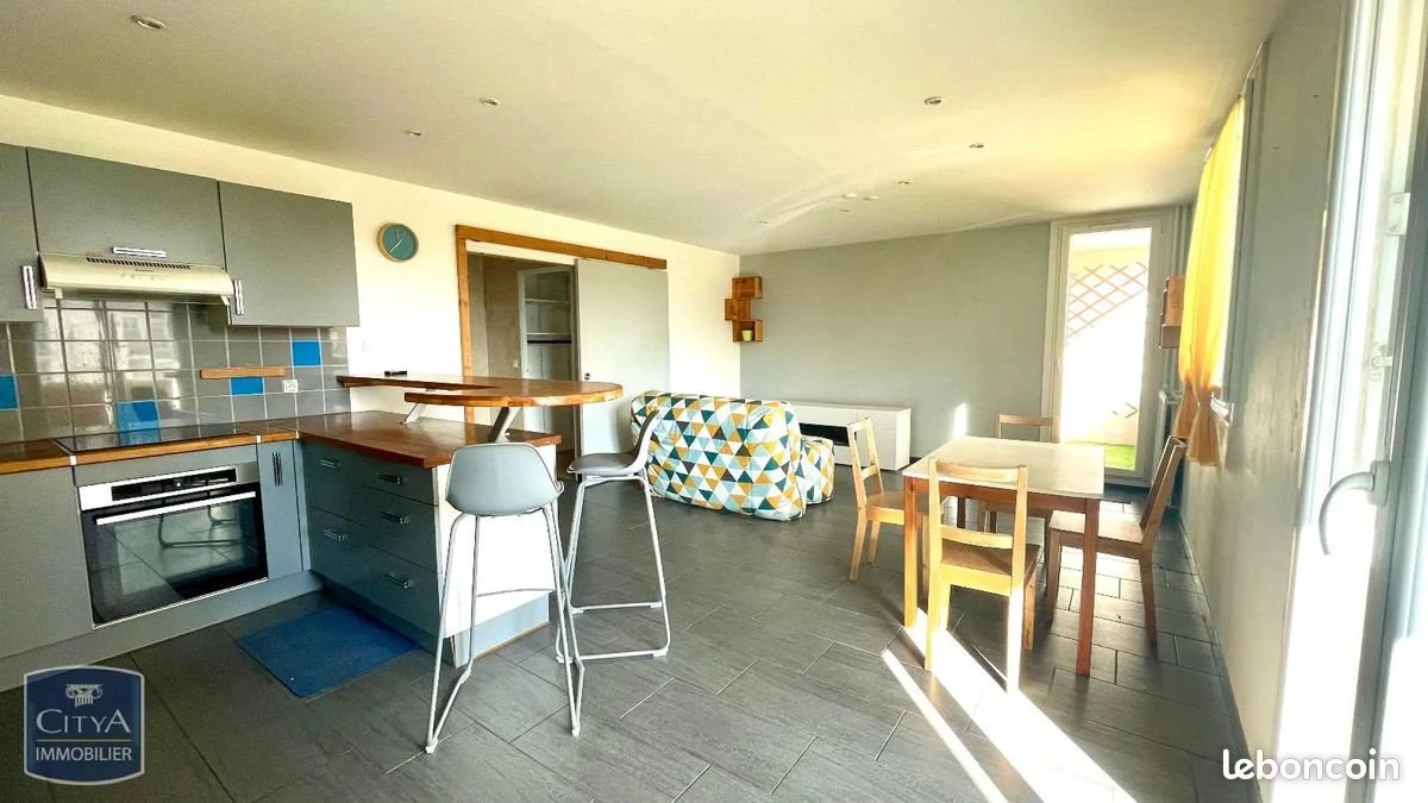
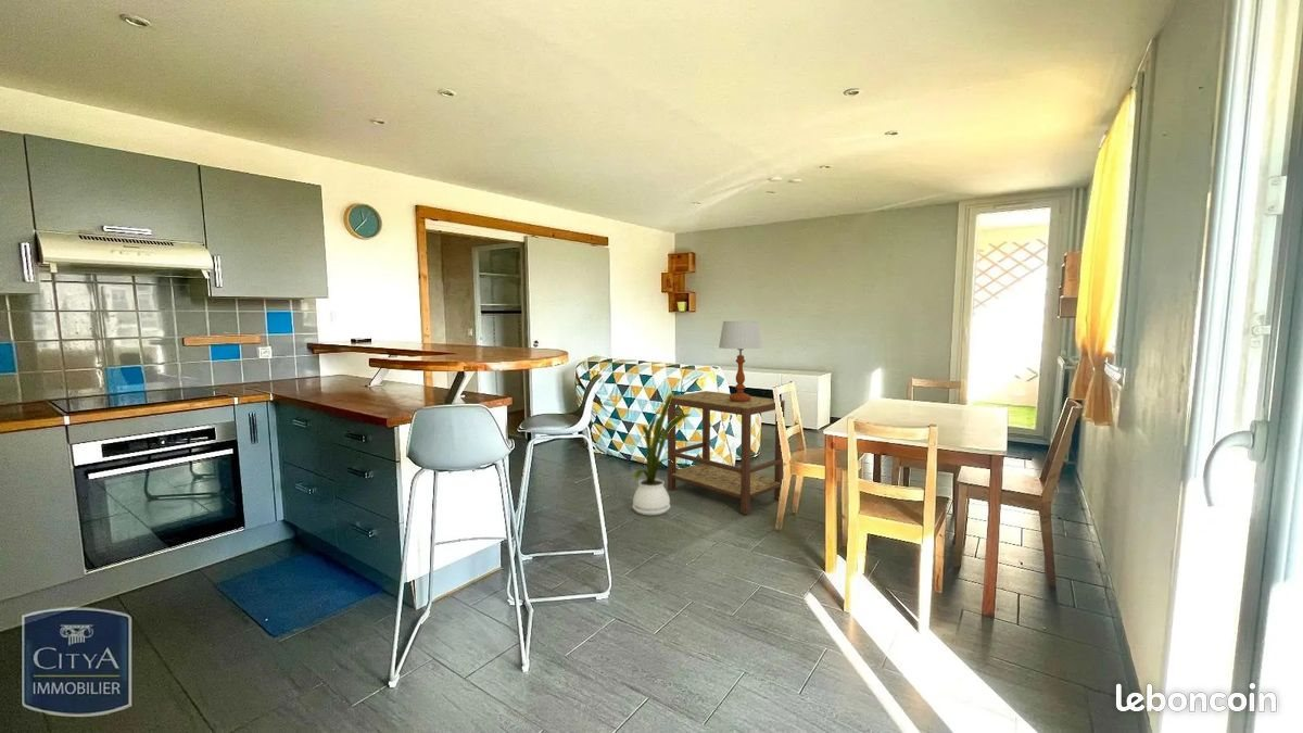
+ side table [667,390,786,516]
+ house plant [630,391,692,516]
+ table lamp [718,320,763,402]
